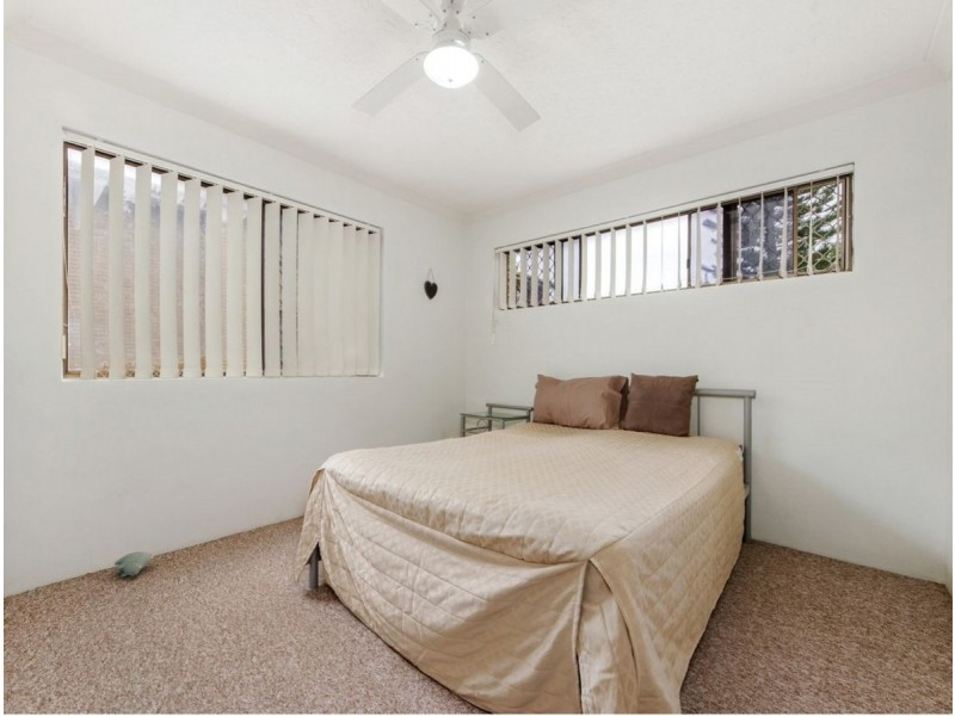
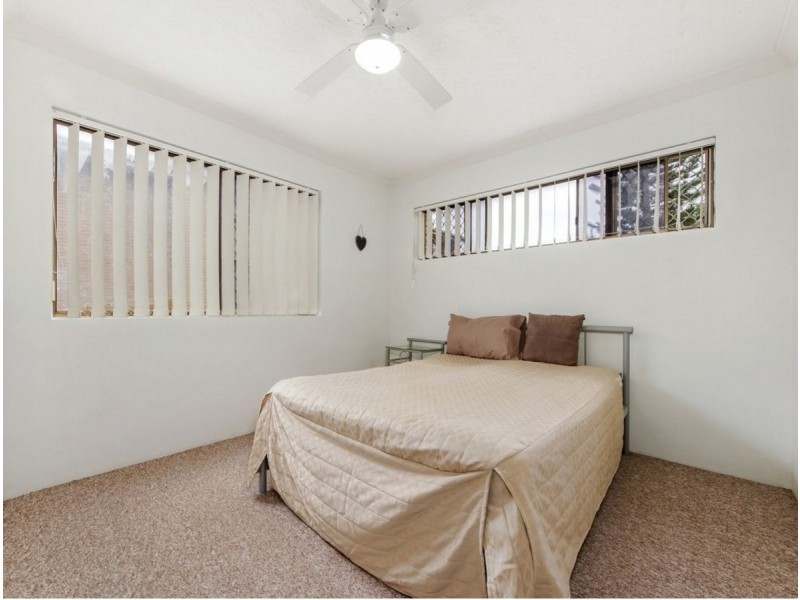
- plush toy [113,550,155,579]
